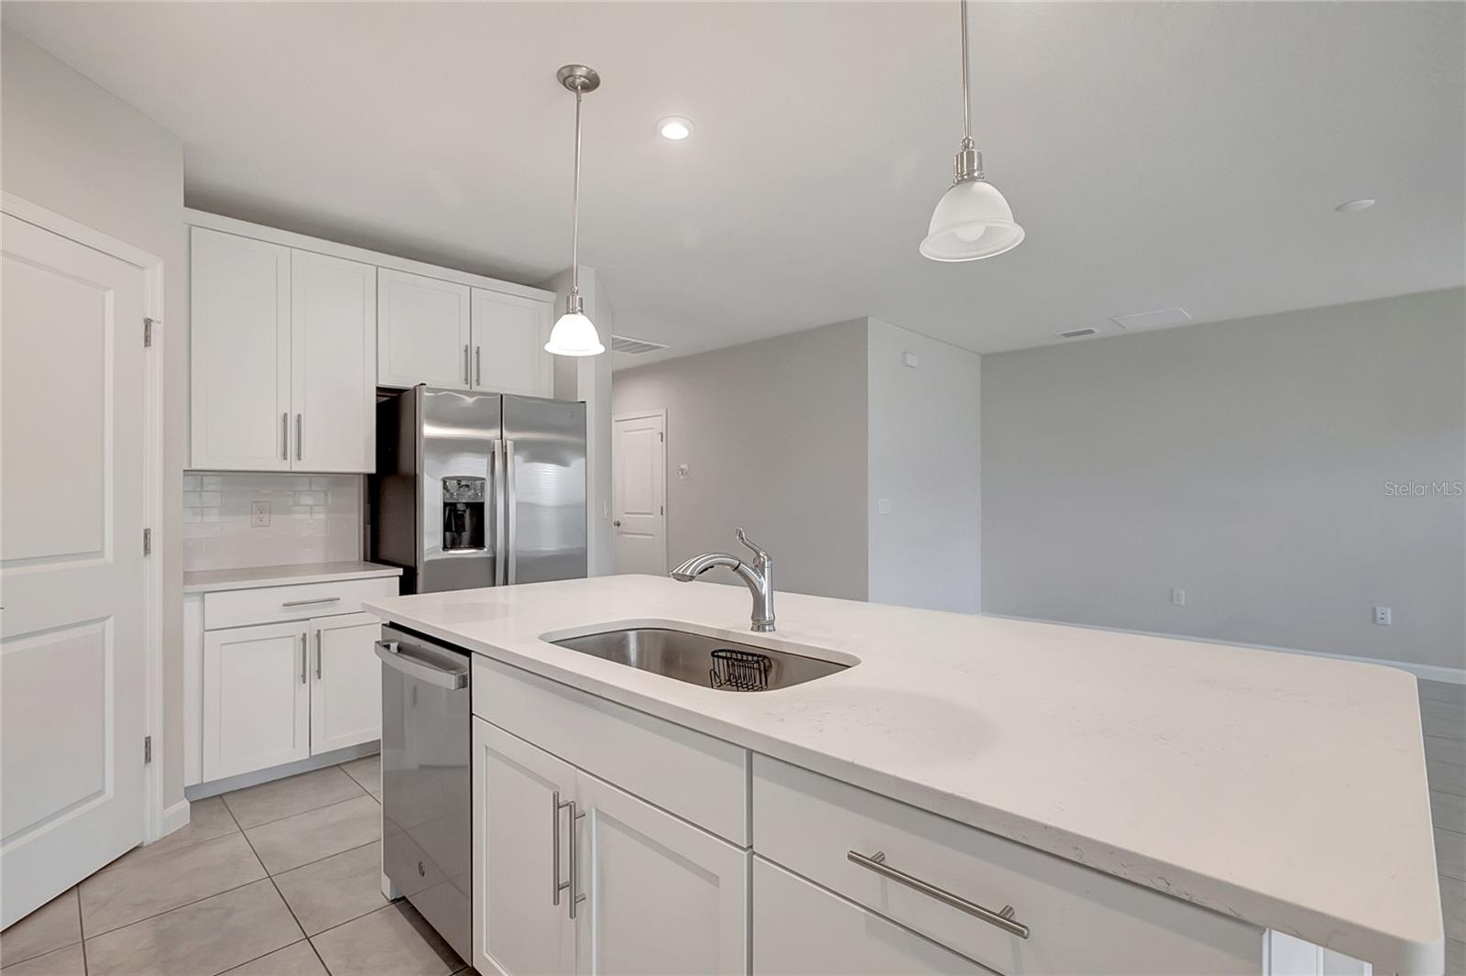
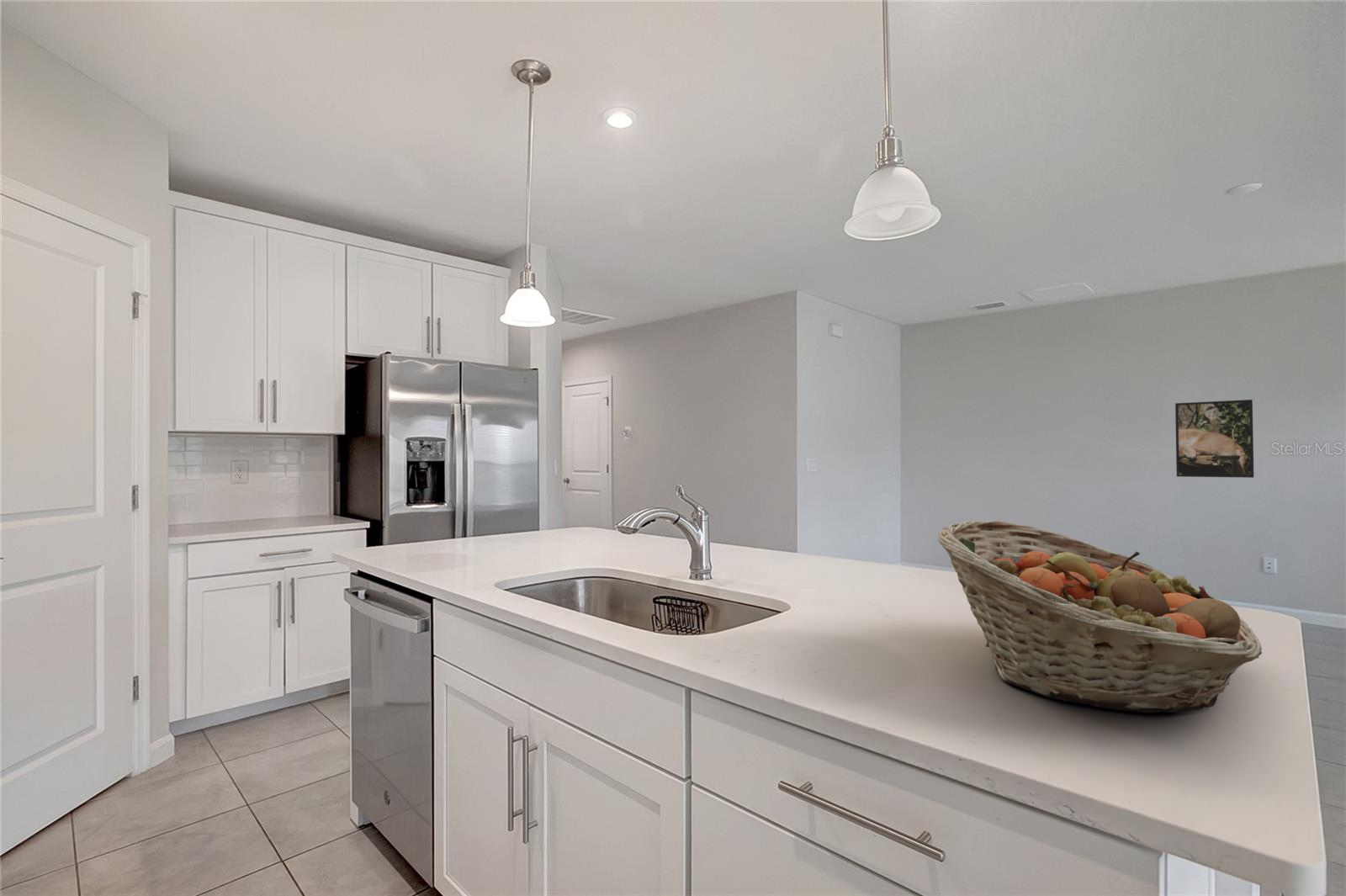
+ fruit basket [937,520,1263,713]
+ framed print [1174,399,1255,479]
